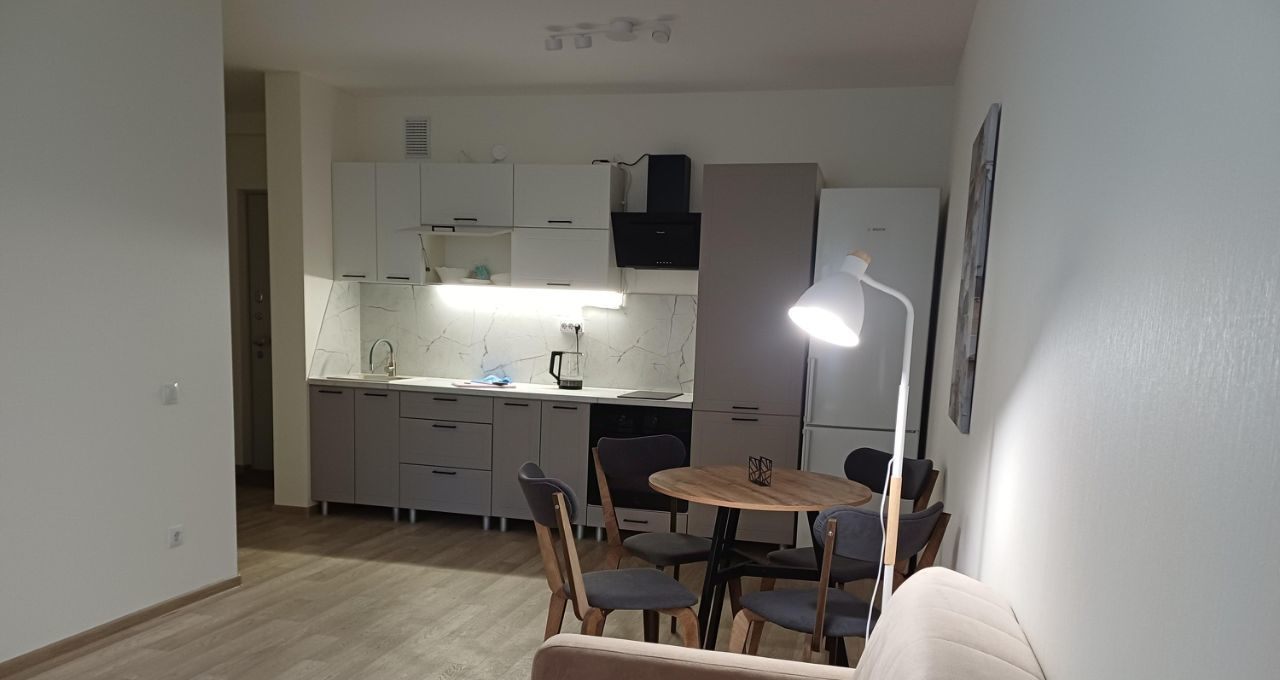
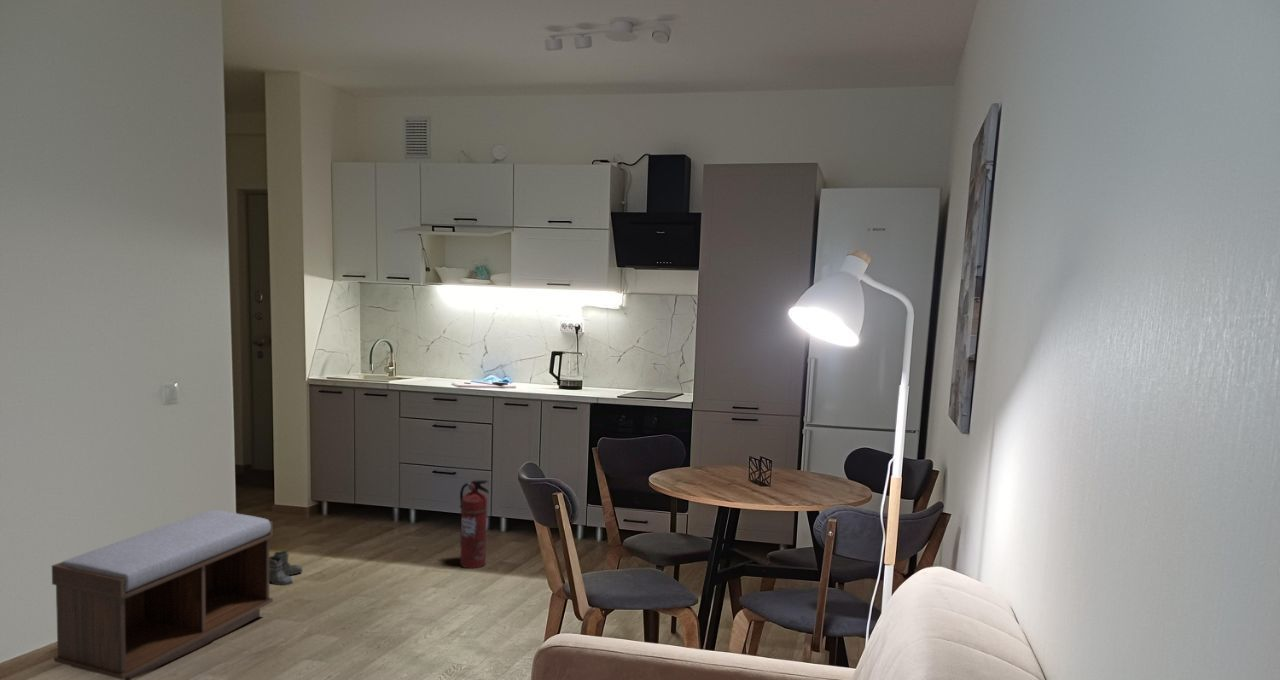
+ boots [269,550,304,586]
+ bench [51,509,274,680]
+ fire extinguisher [459,479,490,569]
